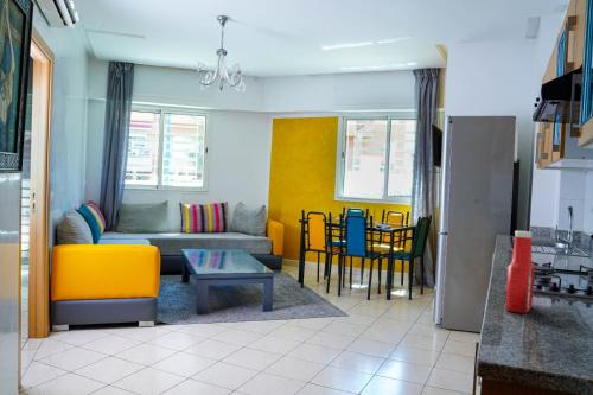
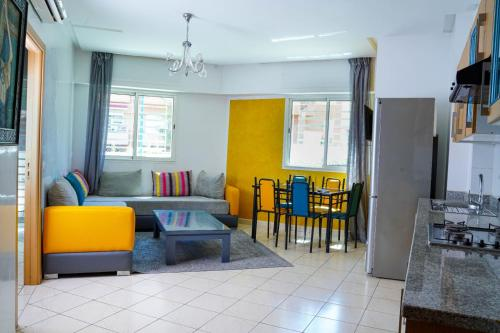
- soap bottle [504,230,536,314]
